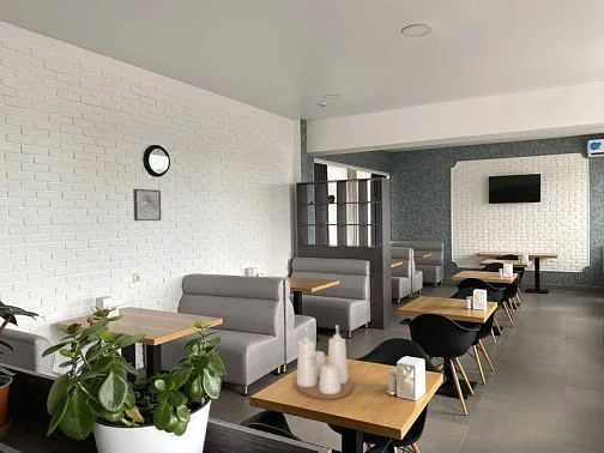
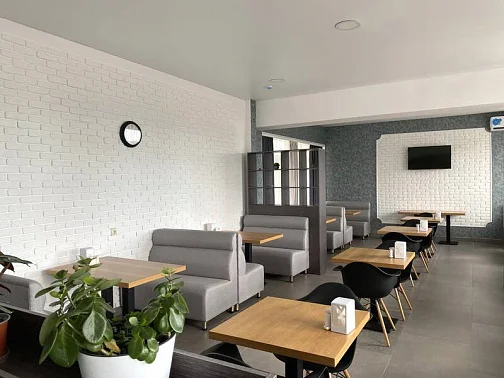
- wall art [132,188,162,222]
- condiment set [292,324,354,400]
